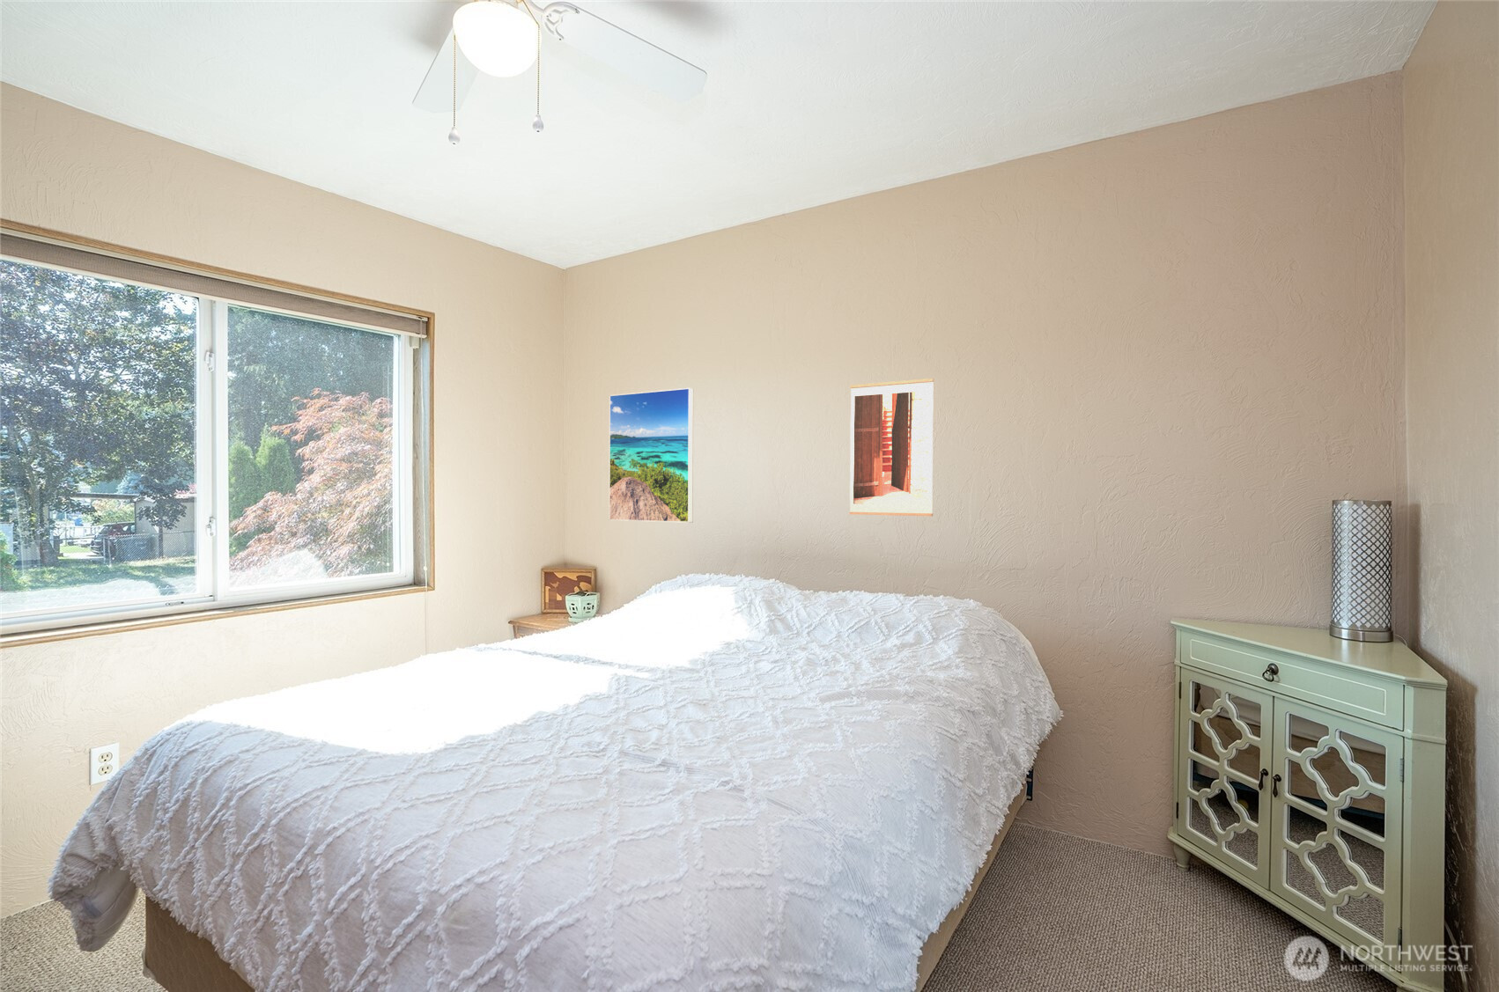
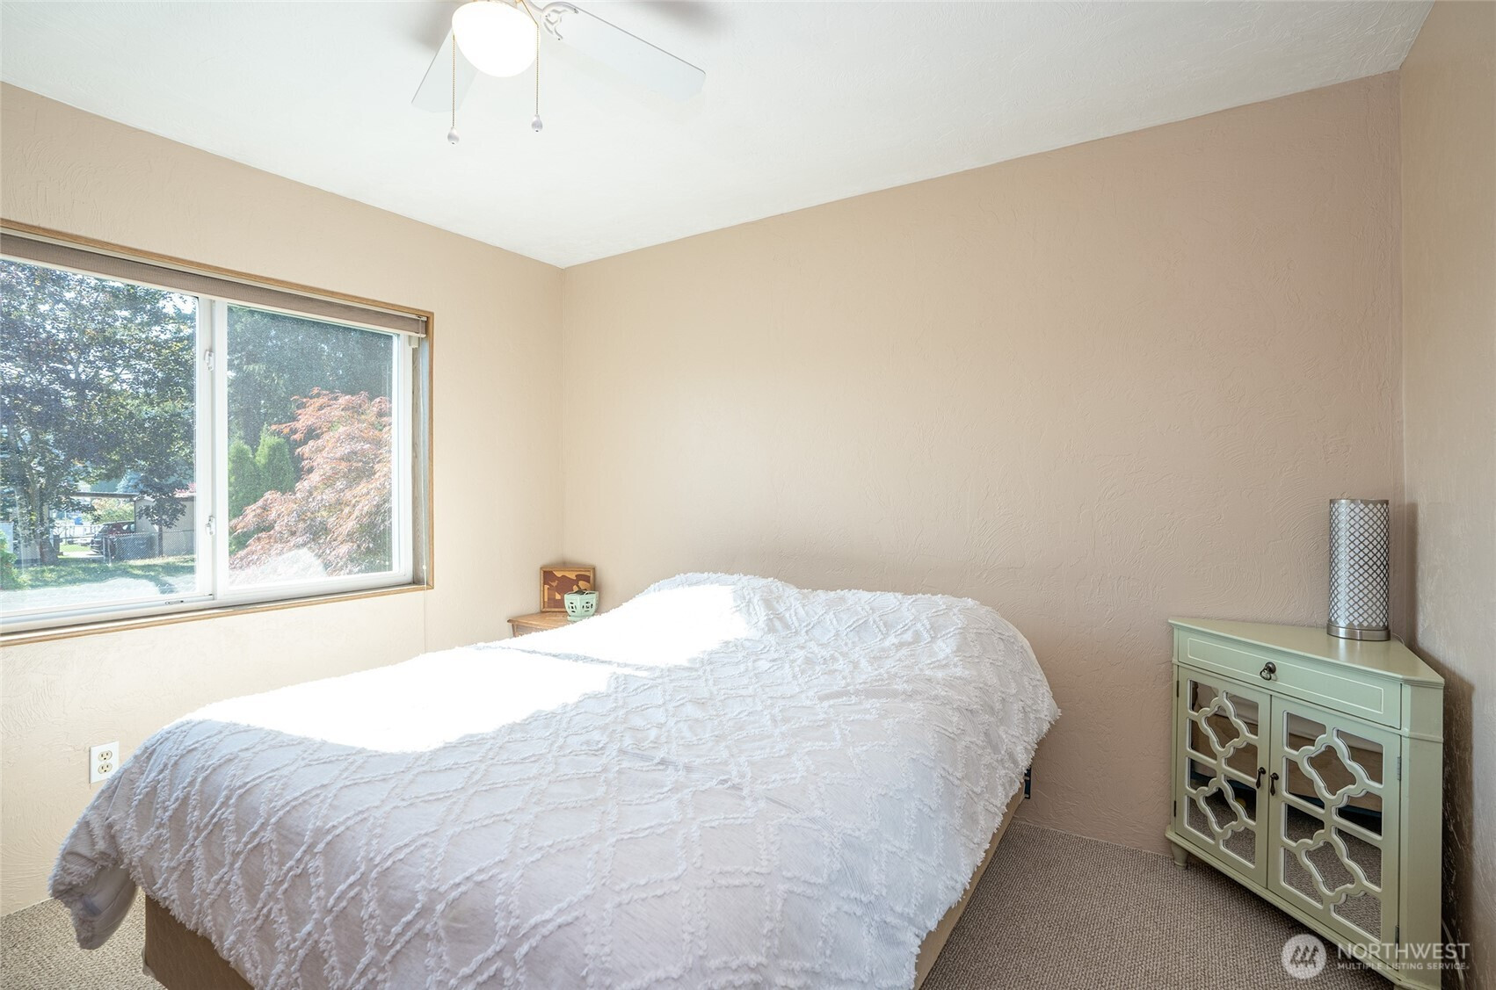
- wall art [849,378,934,517]
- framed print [608,388,694,524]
